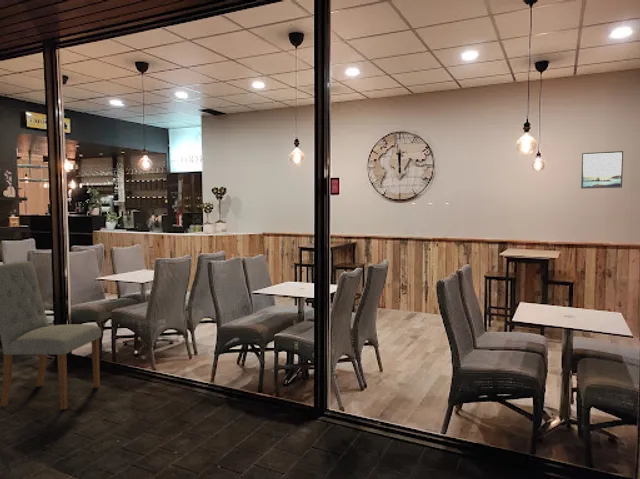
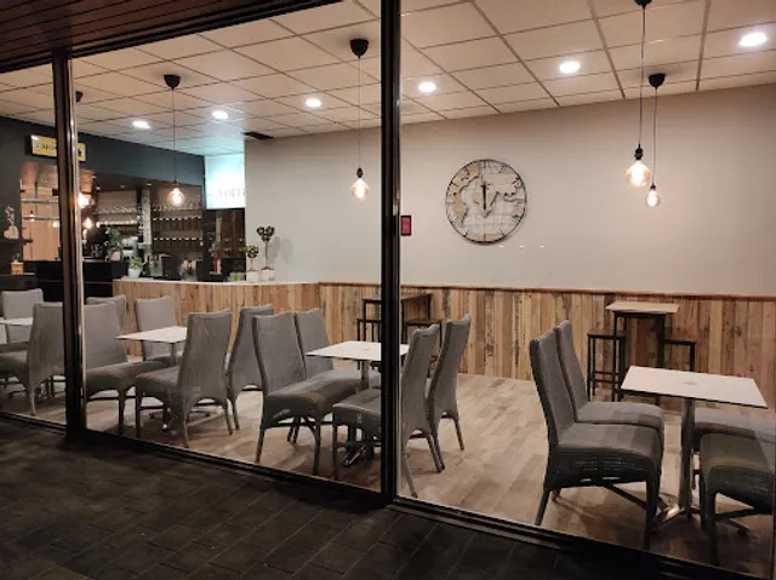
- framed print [580,150,624,190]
- dining chair [0,260,102,411]
